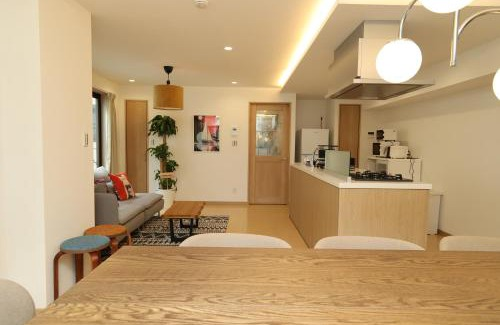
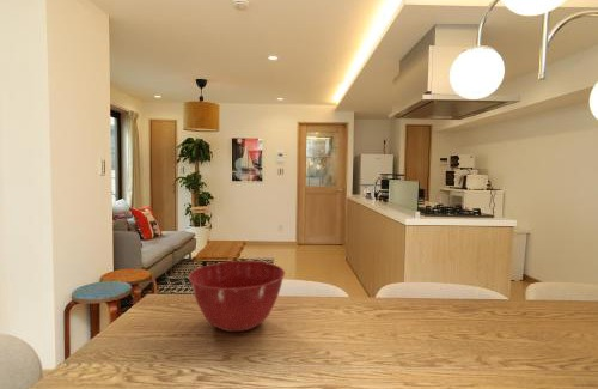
+ mixing bowl [188,260,286,333]
